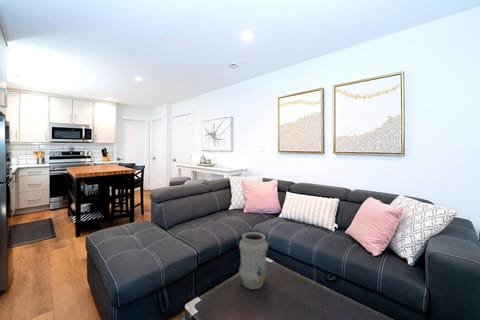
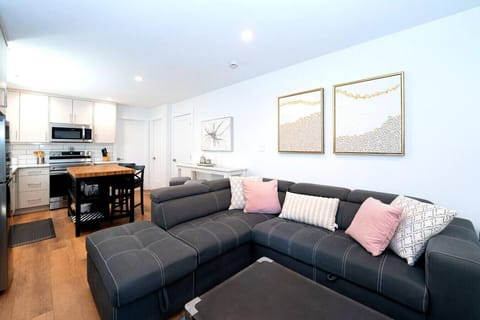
- vase [238,231,269,290]
